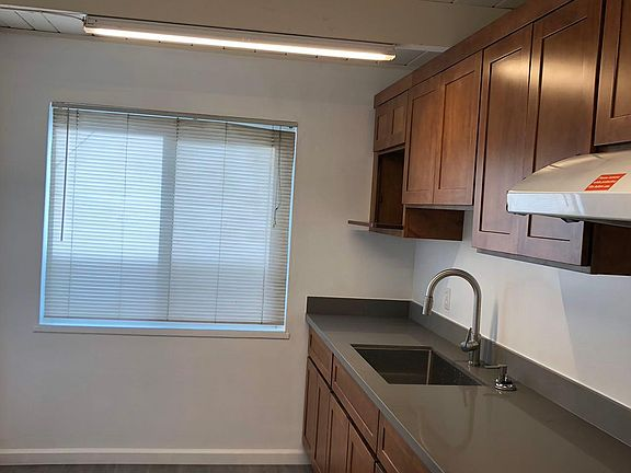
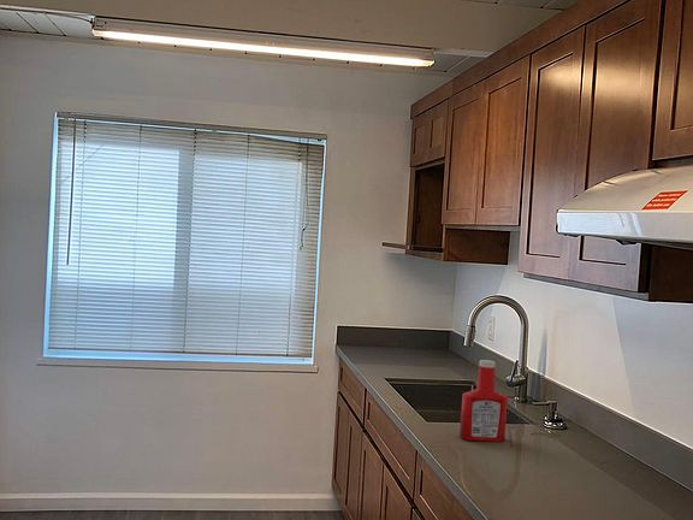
+ soap bottle [458,359,509,443]
